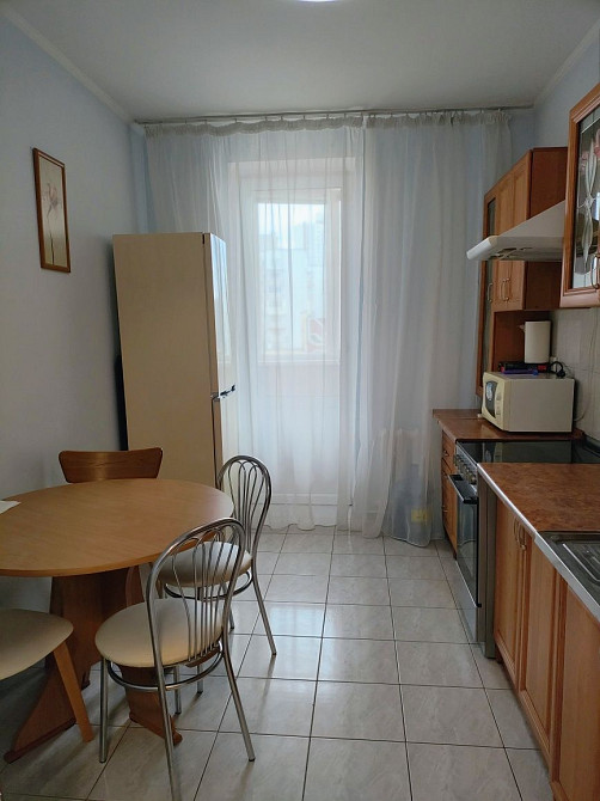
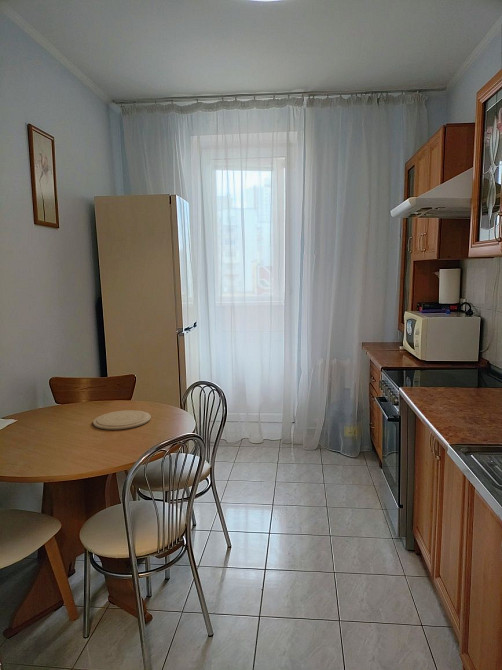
+ plate [92,409,152,431]
